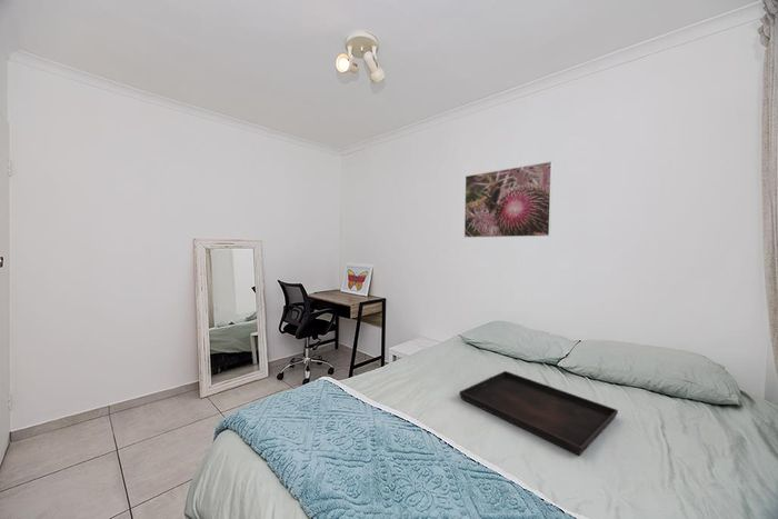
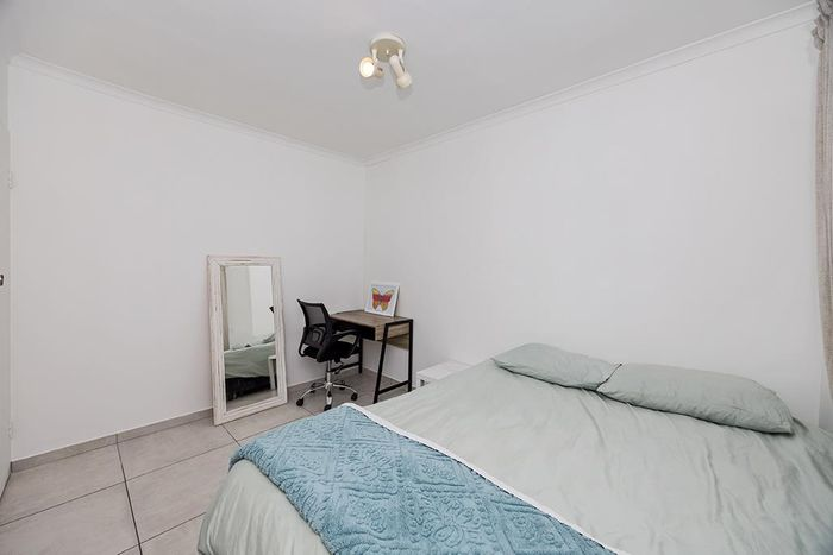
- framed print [463,160,553,239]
- serving tray [458,370,619,457]
